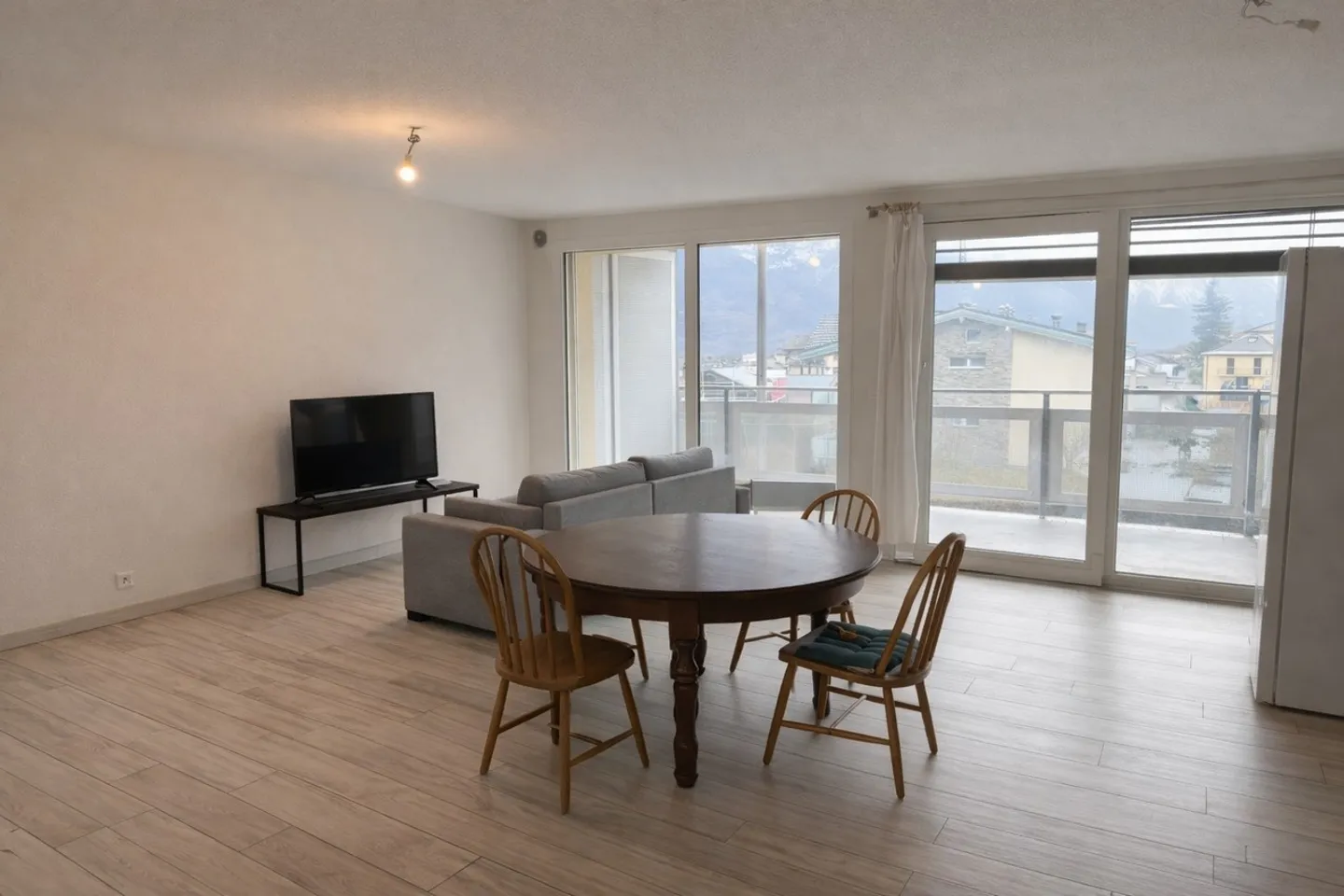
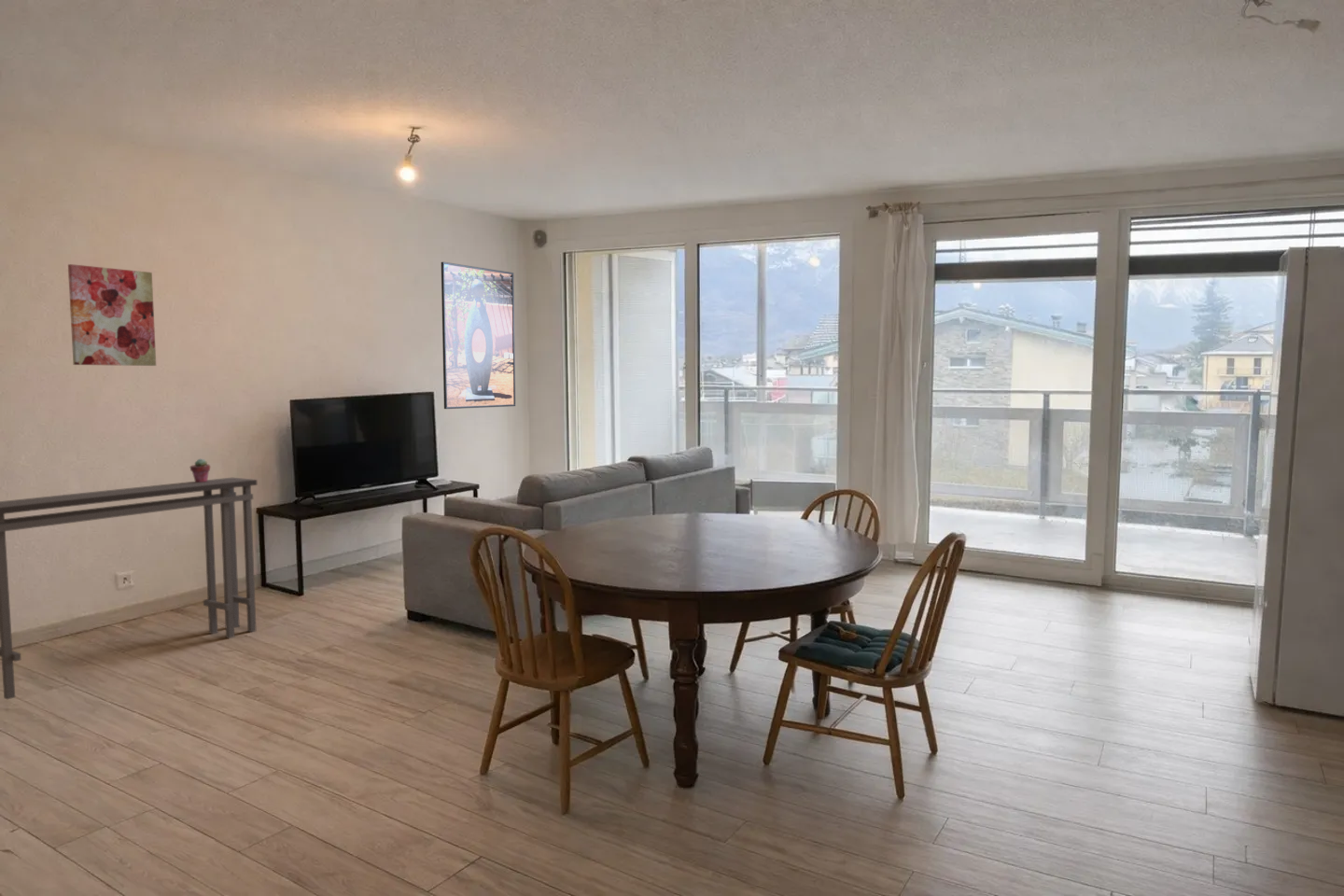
+ wall art [67,263,157,367]
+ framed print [441,261,516,410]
+ console table [0,477,259,700]
+ potted succulent [189,458,211,483]
